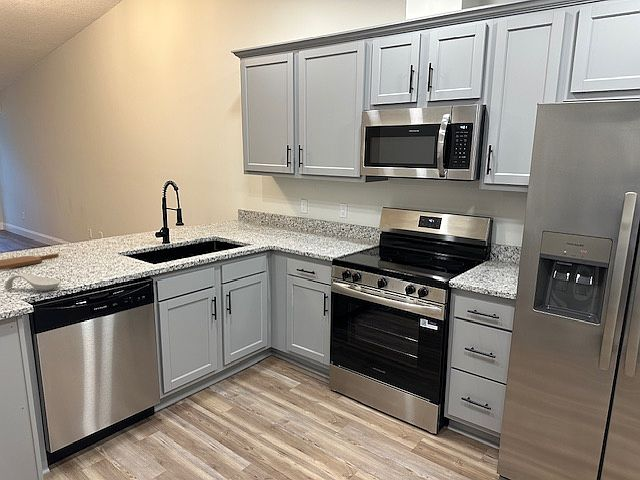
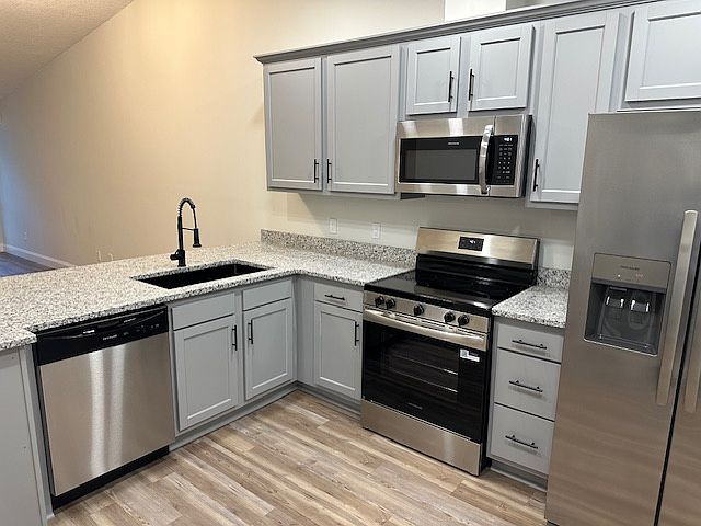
- cutting board [0,253,60,271]
- spoon rest [4,273,62,292]
